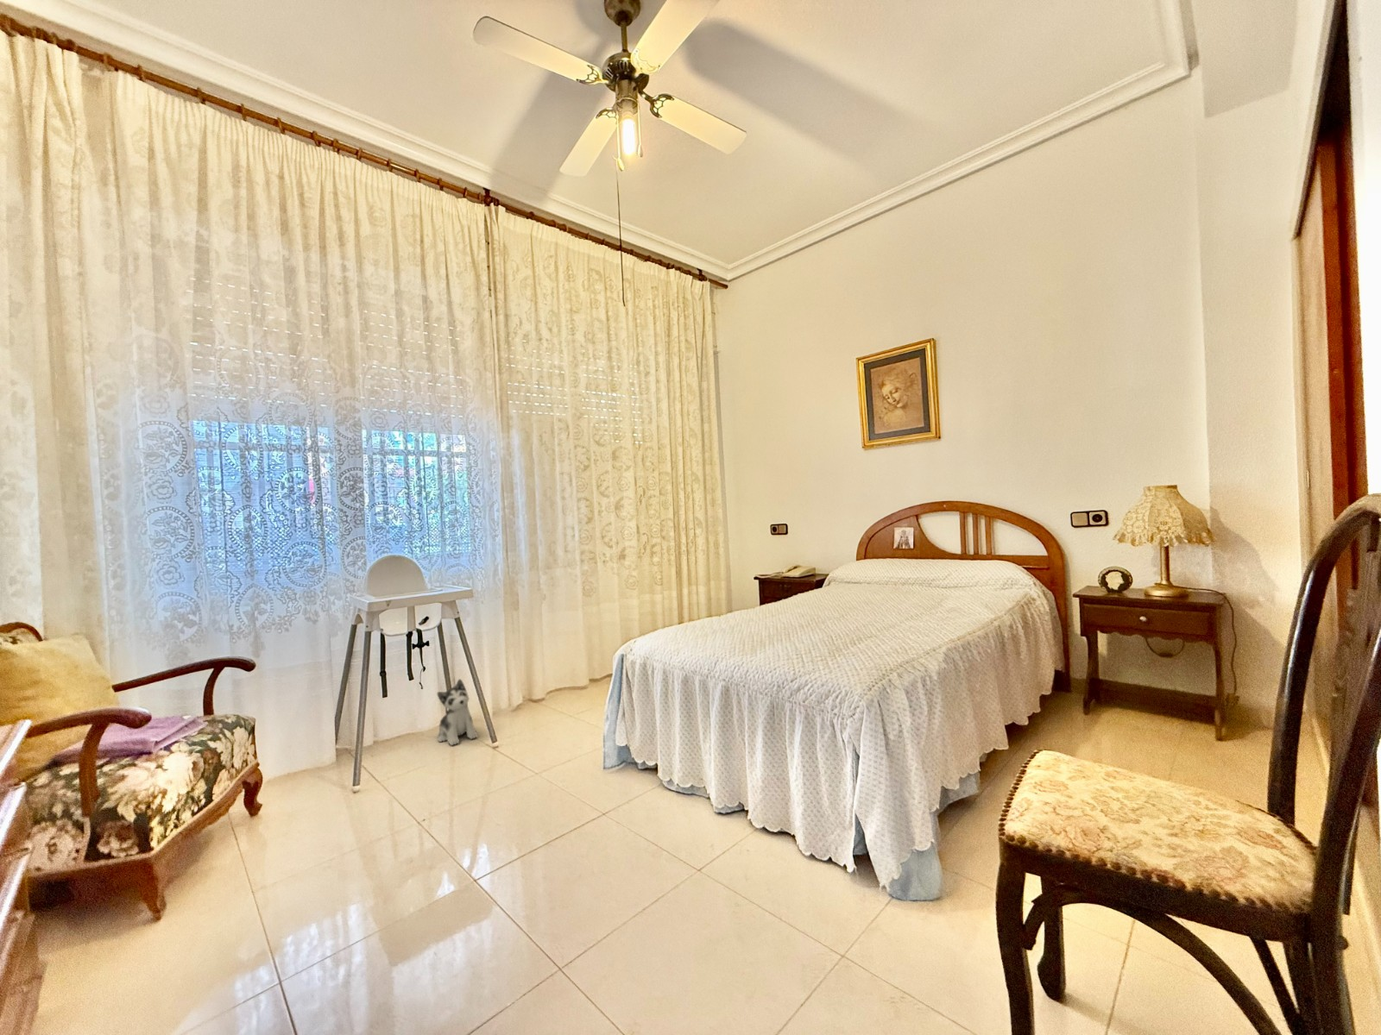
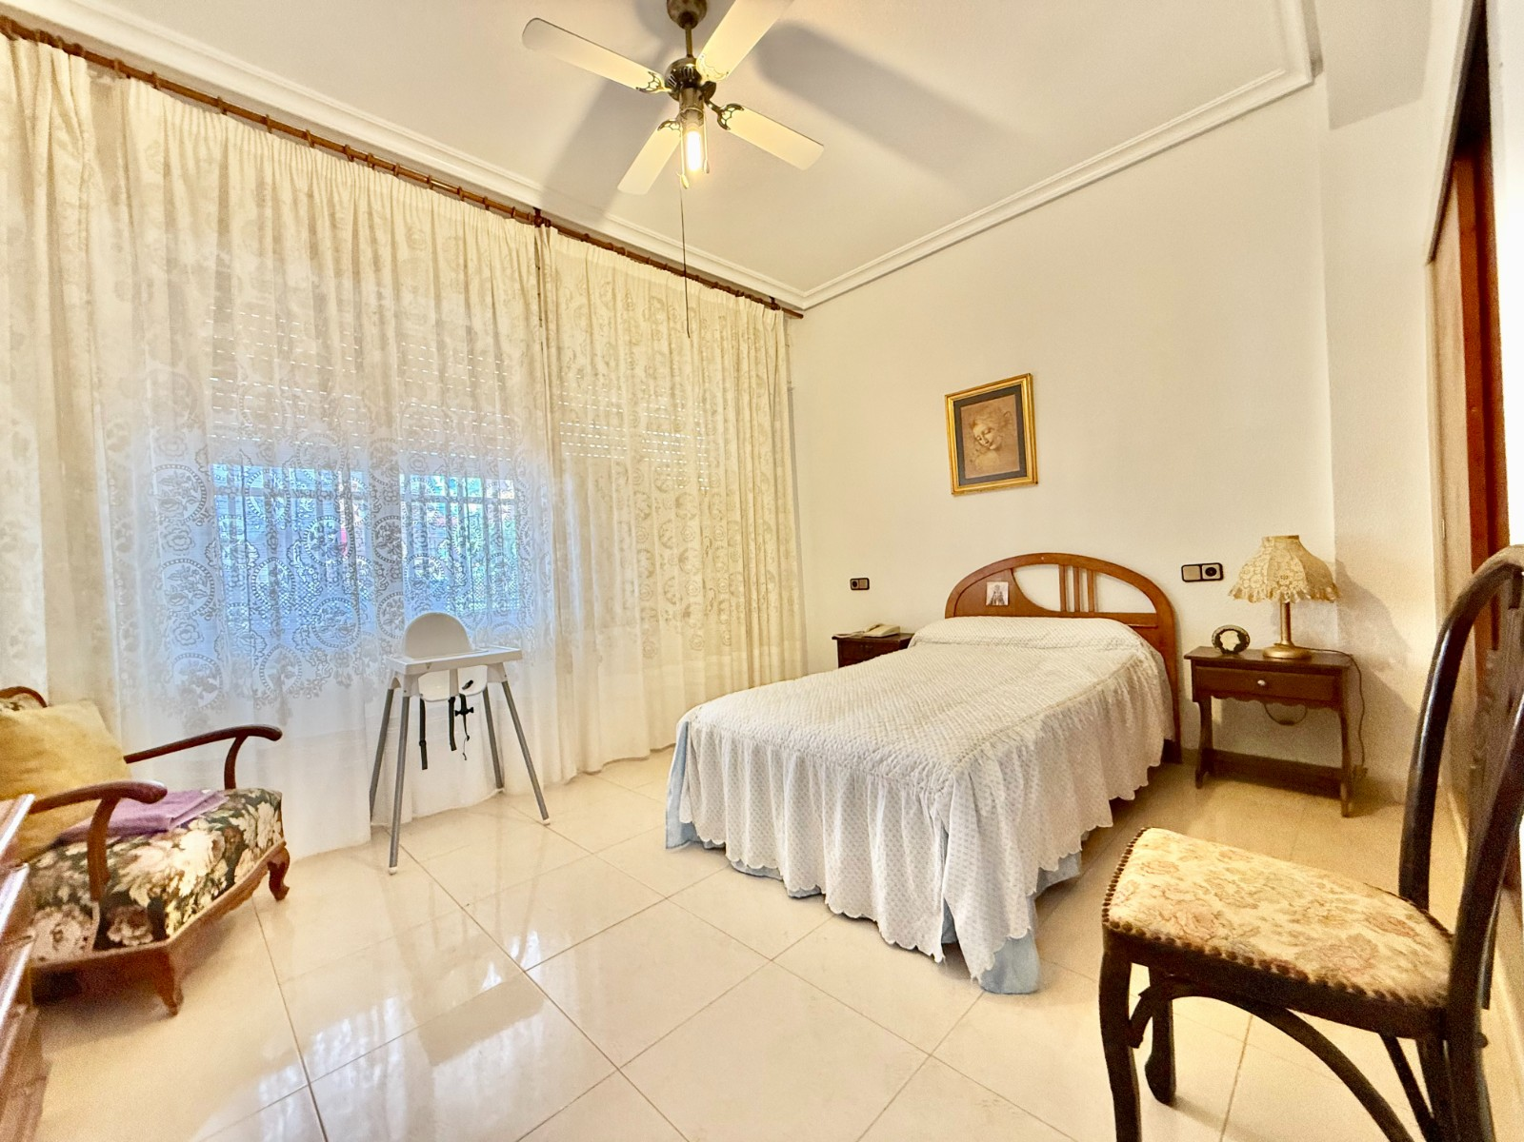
- plush toy [437,678,480,746]
